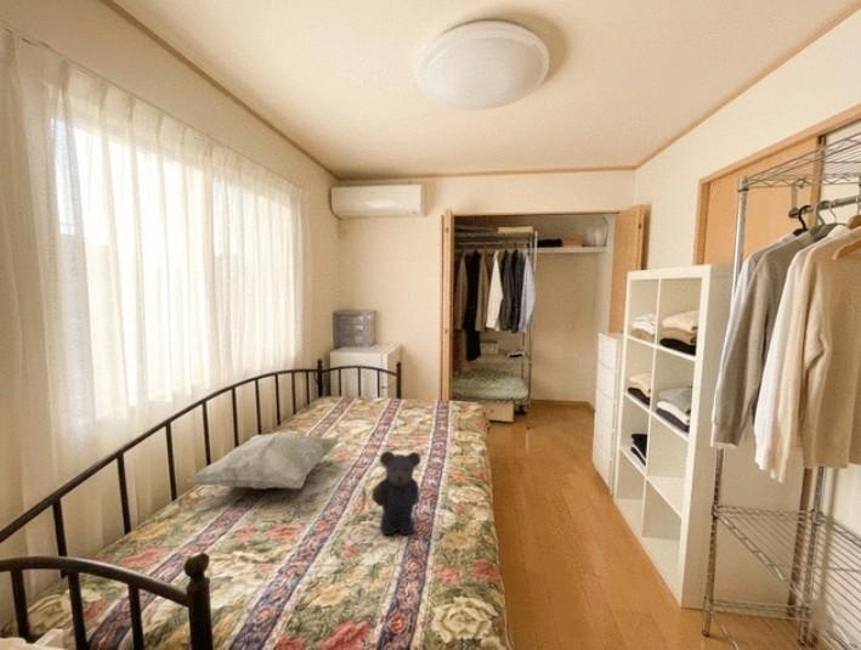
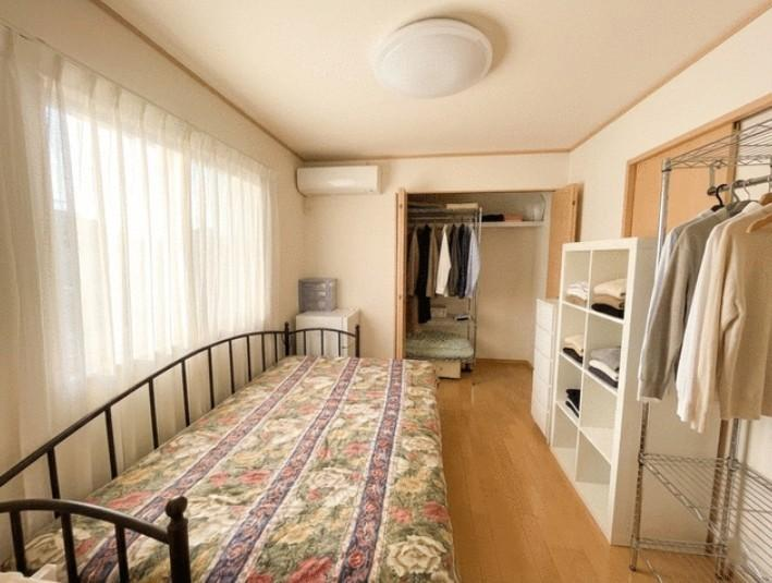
- decorative pillow [186,431,341,491]
- bear [366,450,423,536]
